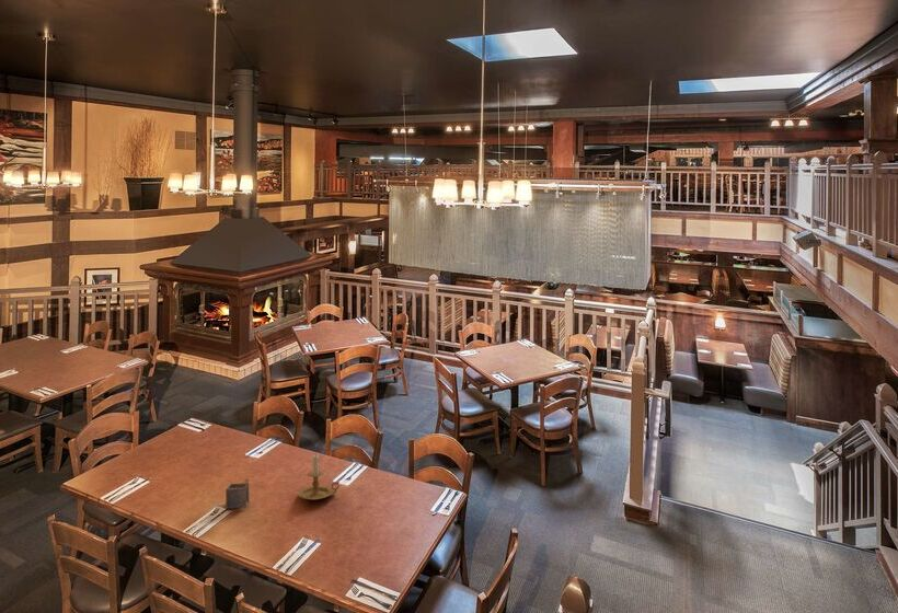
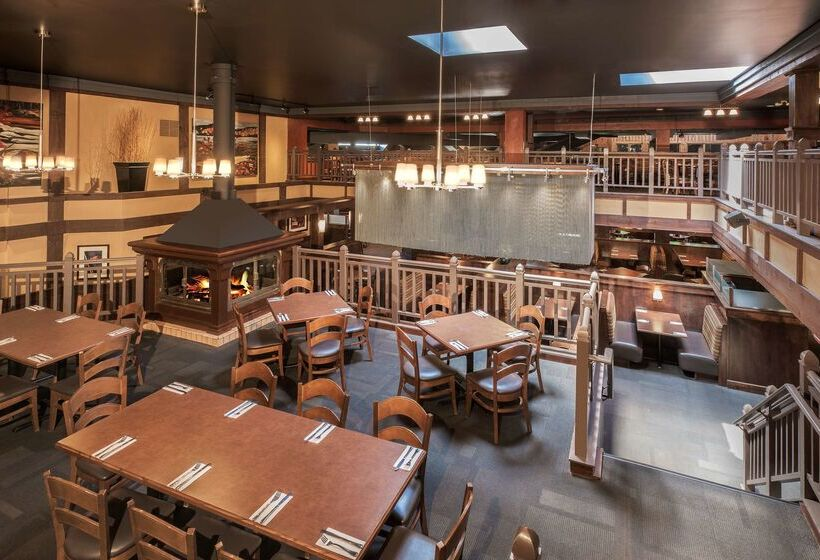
- candle holder [297,453,341,501]
- napkin holder [225,475,250,510]
